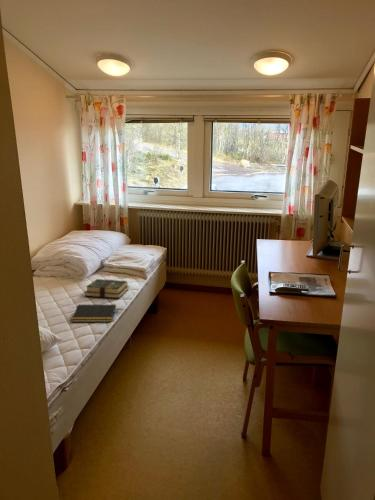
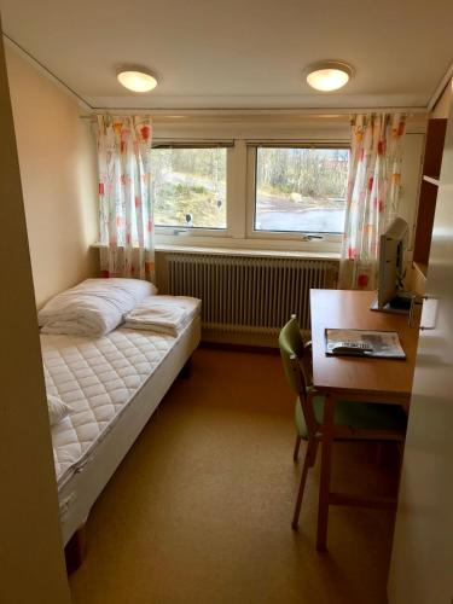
- book [84,278,130,299]
- notepad [70,304,117,323]
